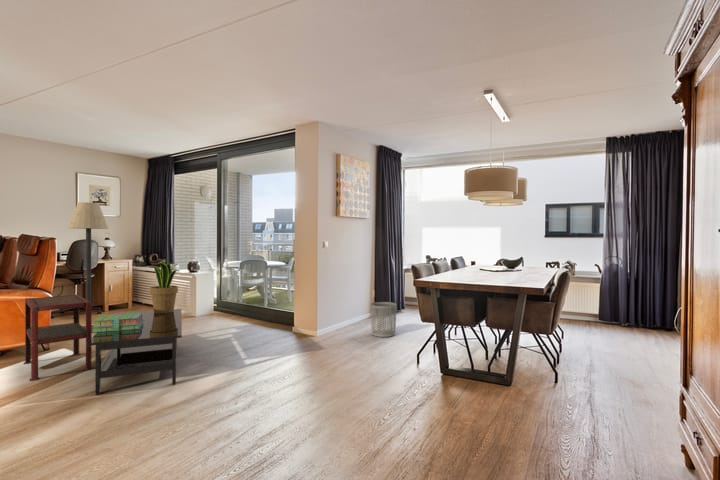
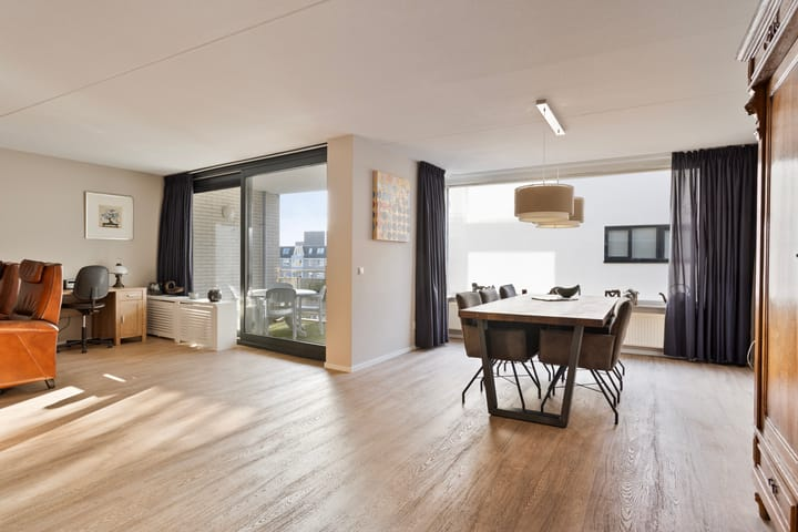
- potted plant [148,260,180,313]
- floor lamp [67,201,109,334]
- side table [23,293,94,382]
- coffee table [87,308,183,396]
- waste bin [370,301,398,338]
- stack of books [91,313,143,334]
